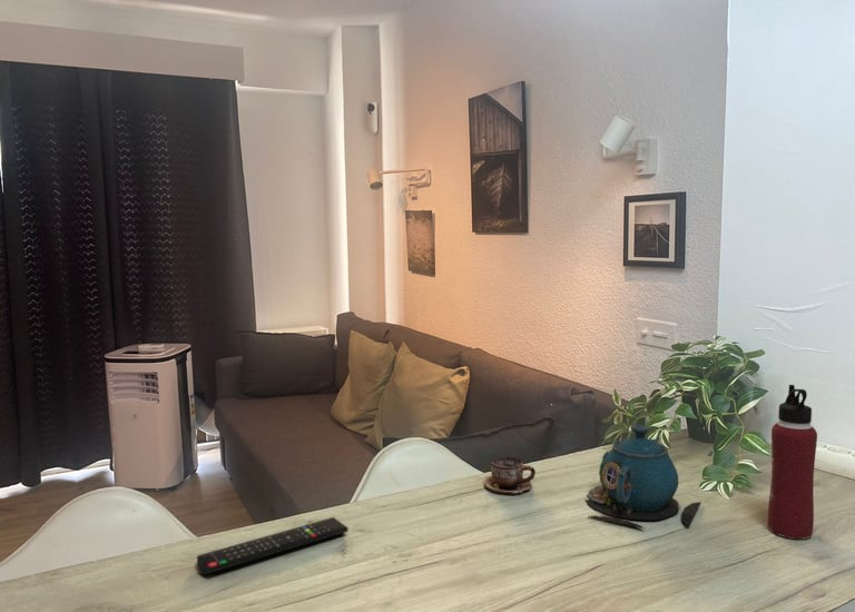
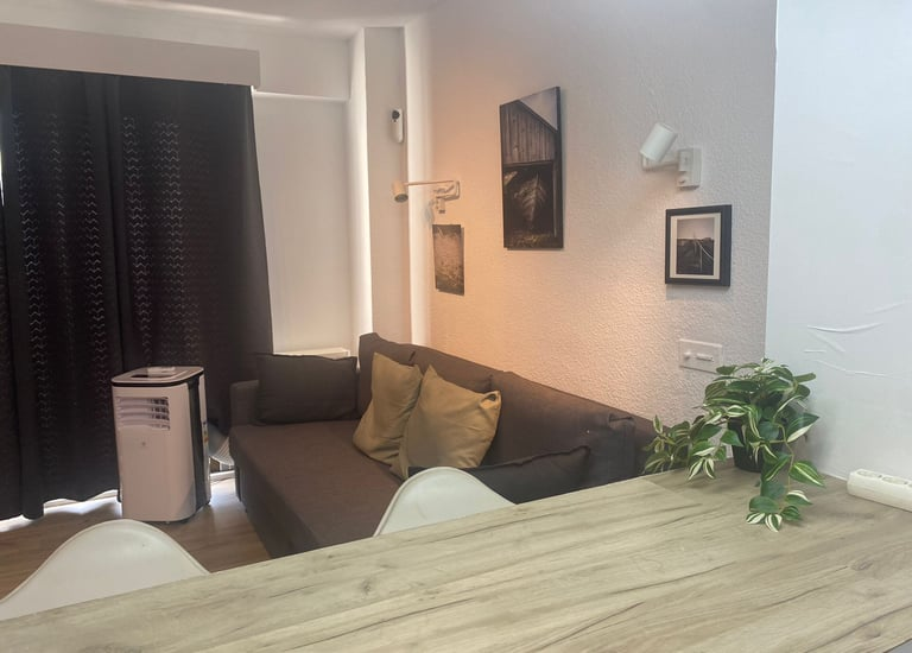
- teapot [584,424,702,530]
- remote control [196,516,350,575]
- water bottle [767,384,818,540]
- cup [483,455,537,495]
